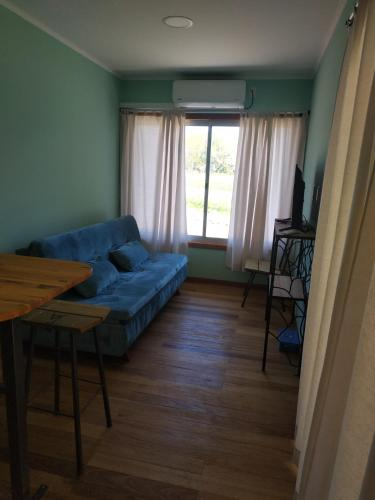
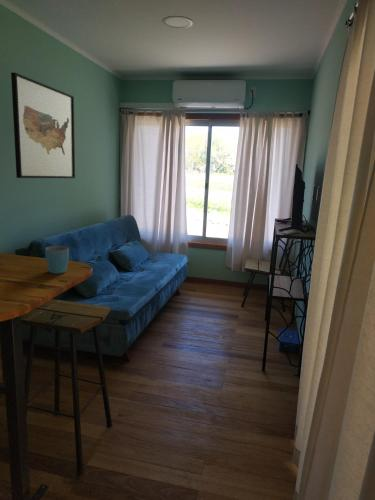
+ wall art [10,72,76,179]
+ mug [44,245,70,275]
